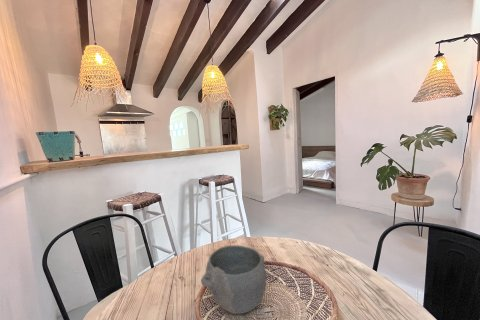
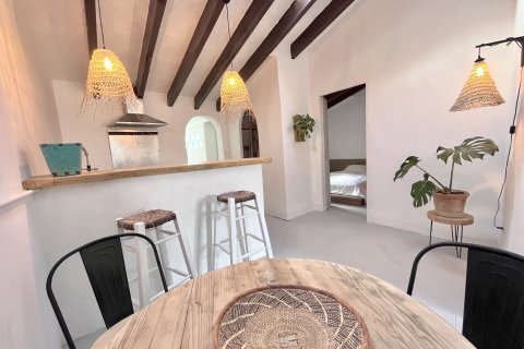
- bowl [200,244,267,315]
